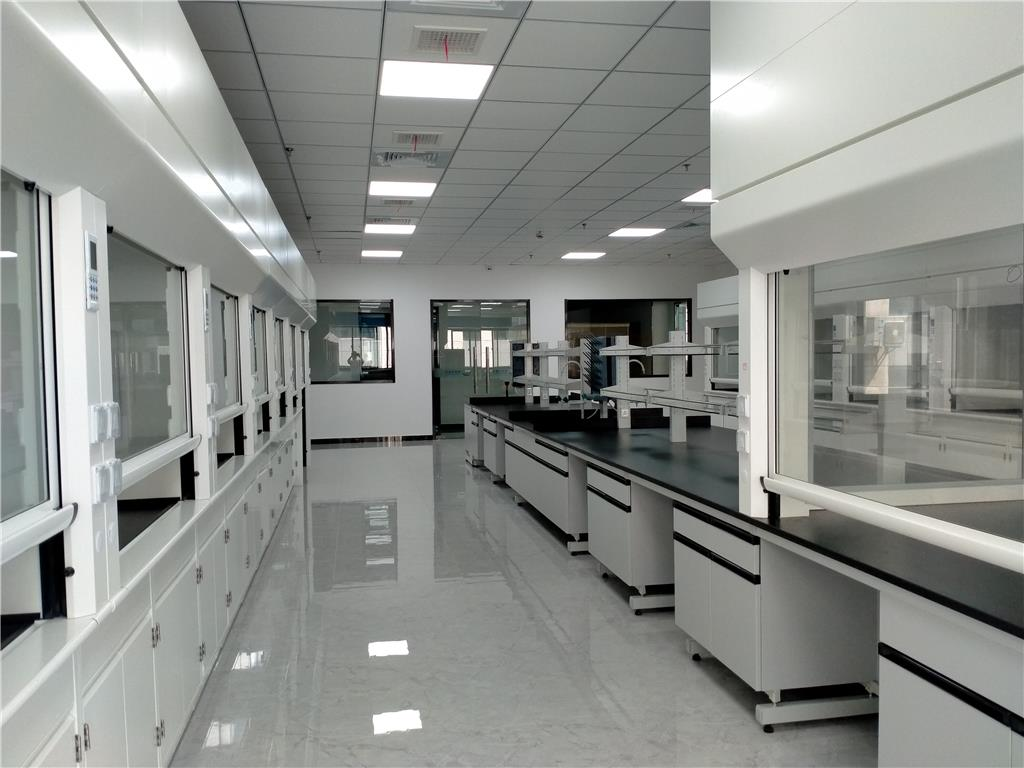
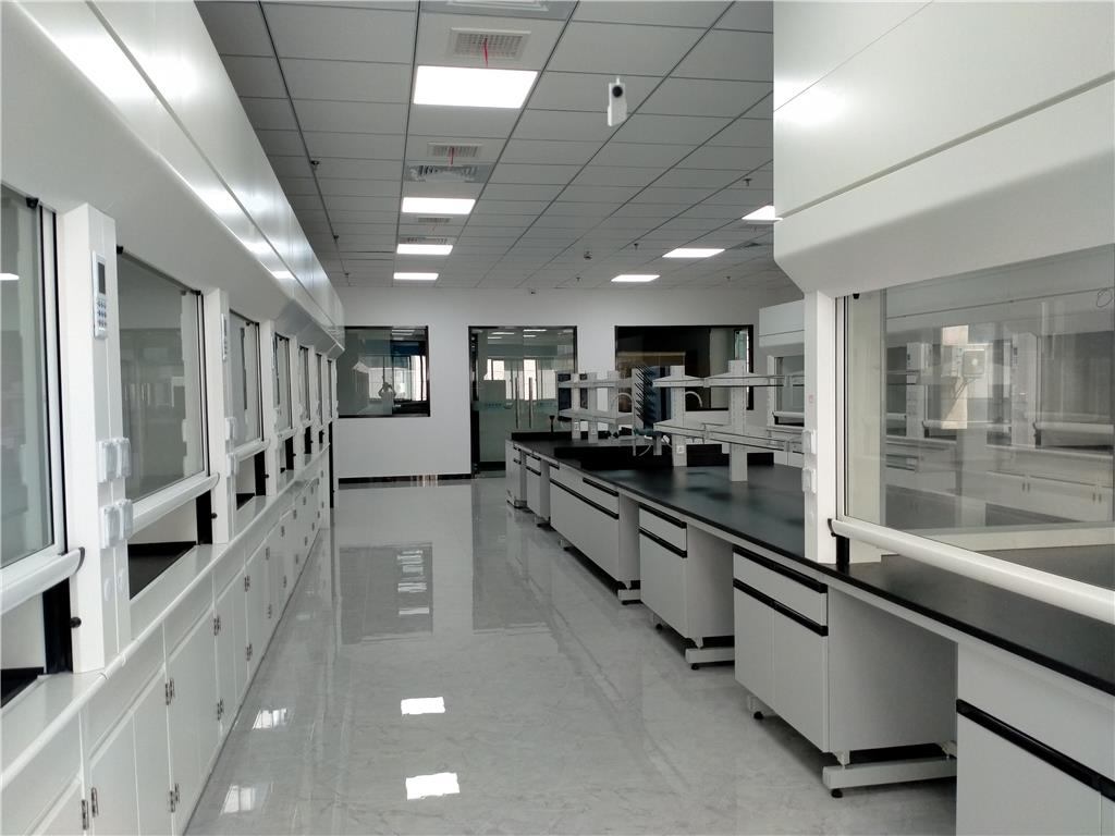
+ security camera [606,75,628,127]
